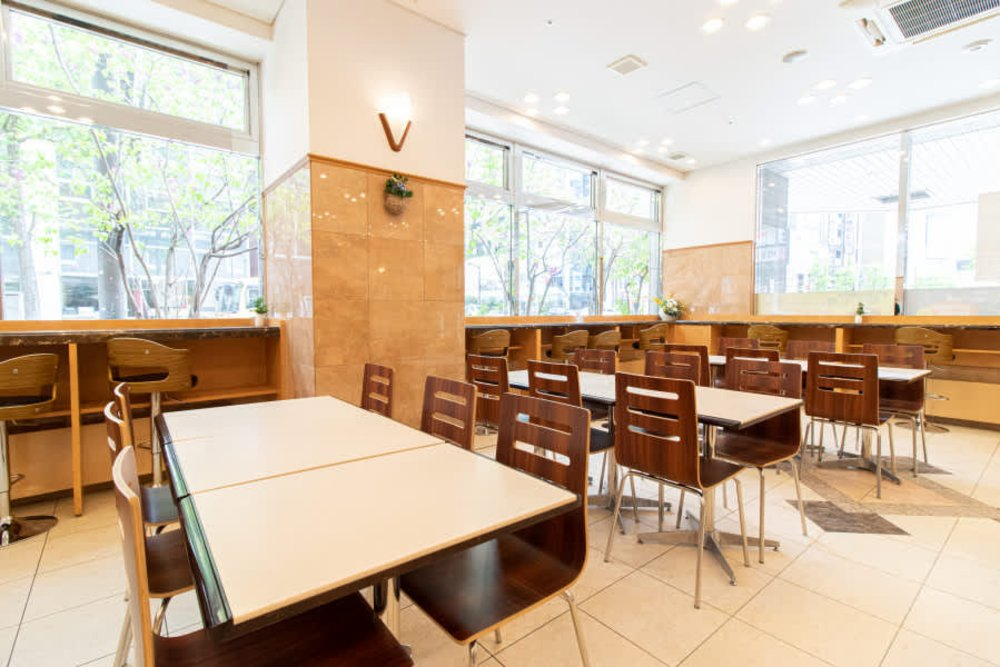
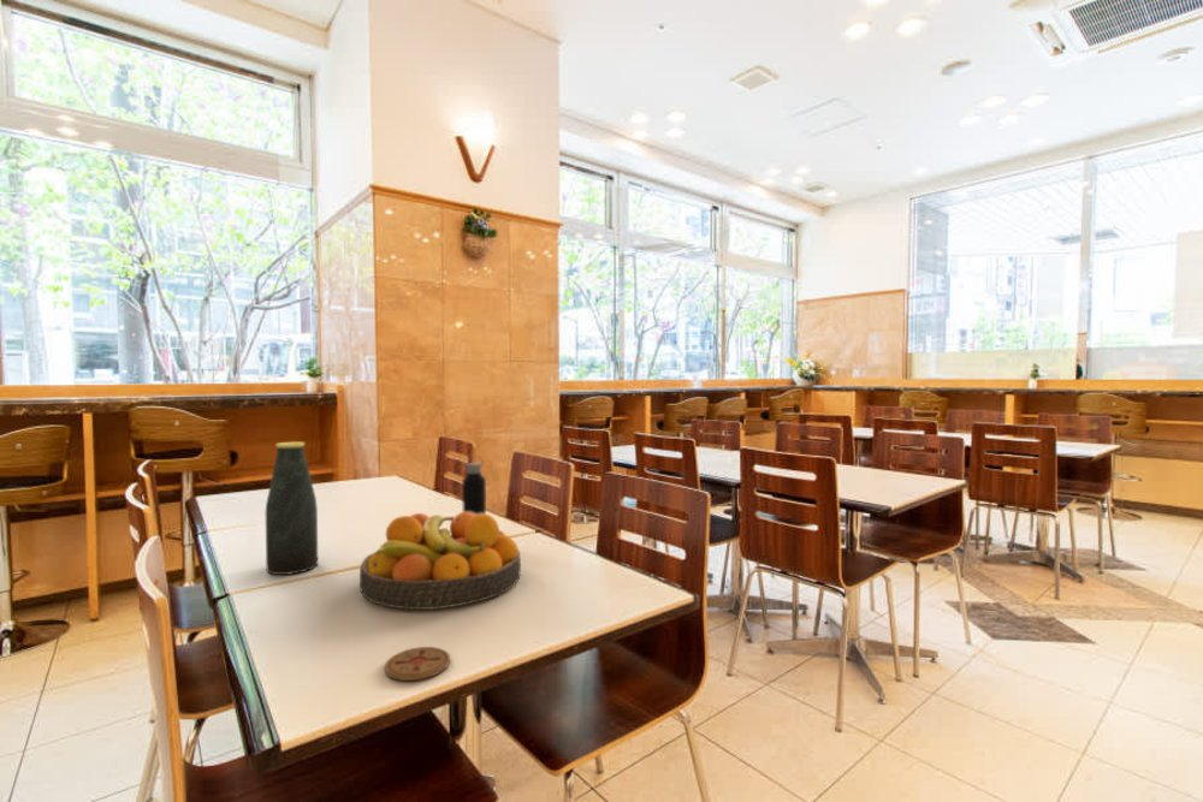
+ bottle [265,441,319,576]
+ coaster [384,646,451,682]
+ fruit bowl [358,511,522,611]
+ water bottle [461,455,487,515]
